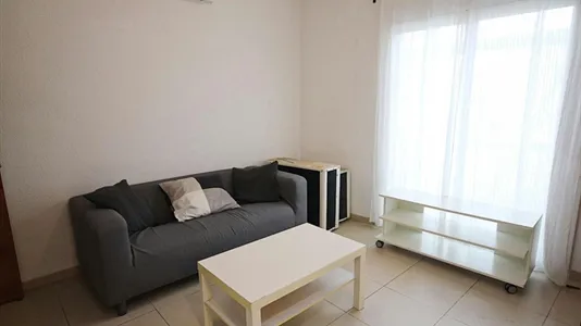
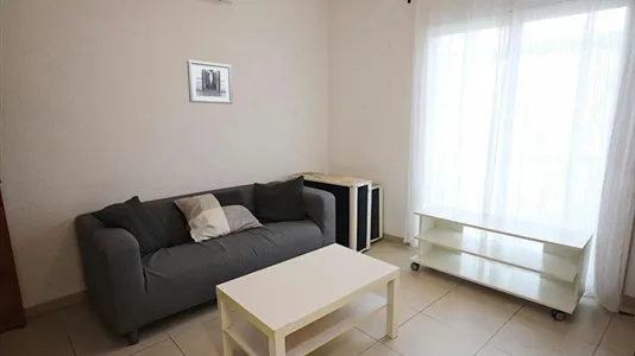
+ wall art [186,59,234,106]
